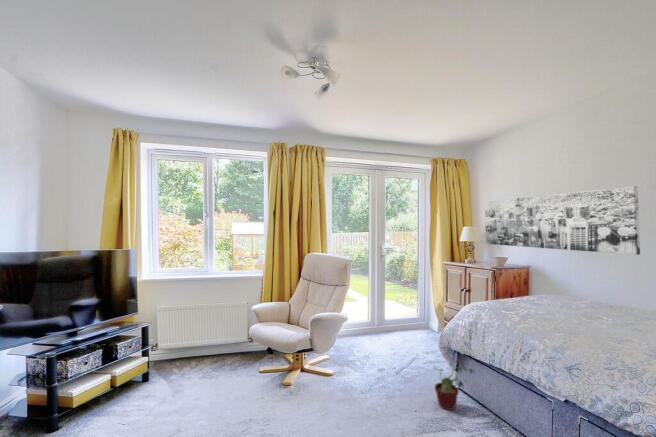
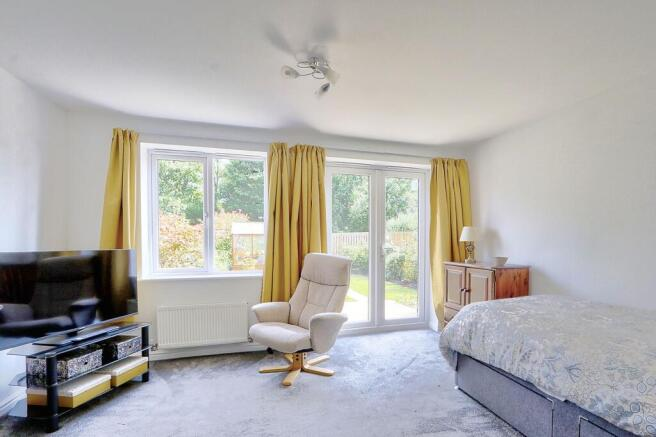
- potted plant [433,356,476,411]
- wall art [484,185,641,256]
